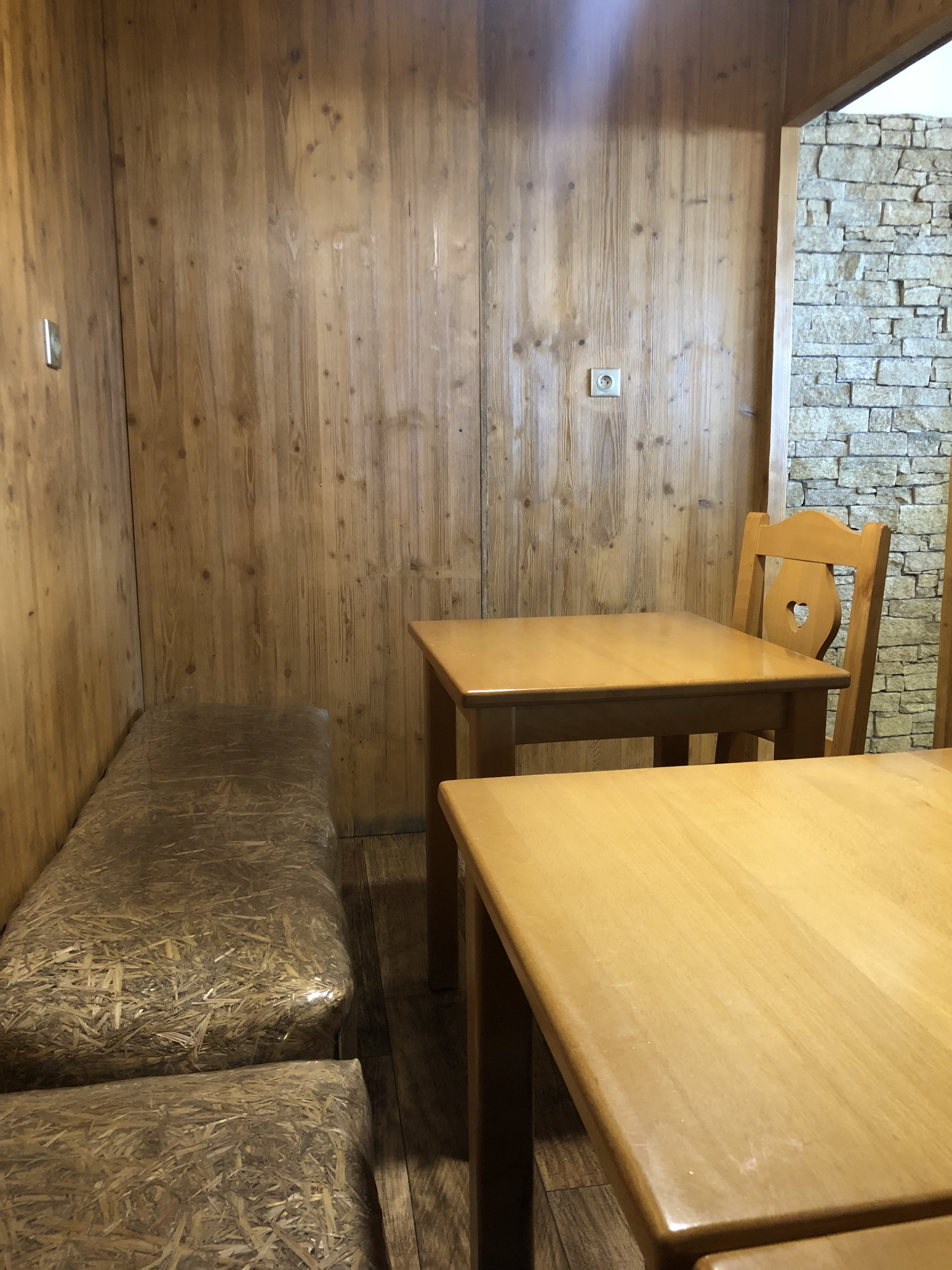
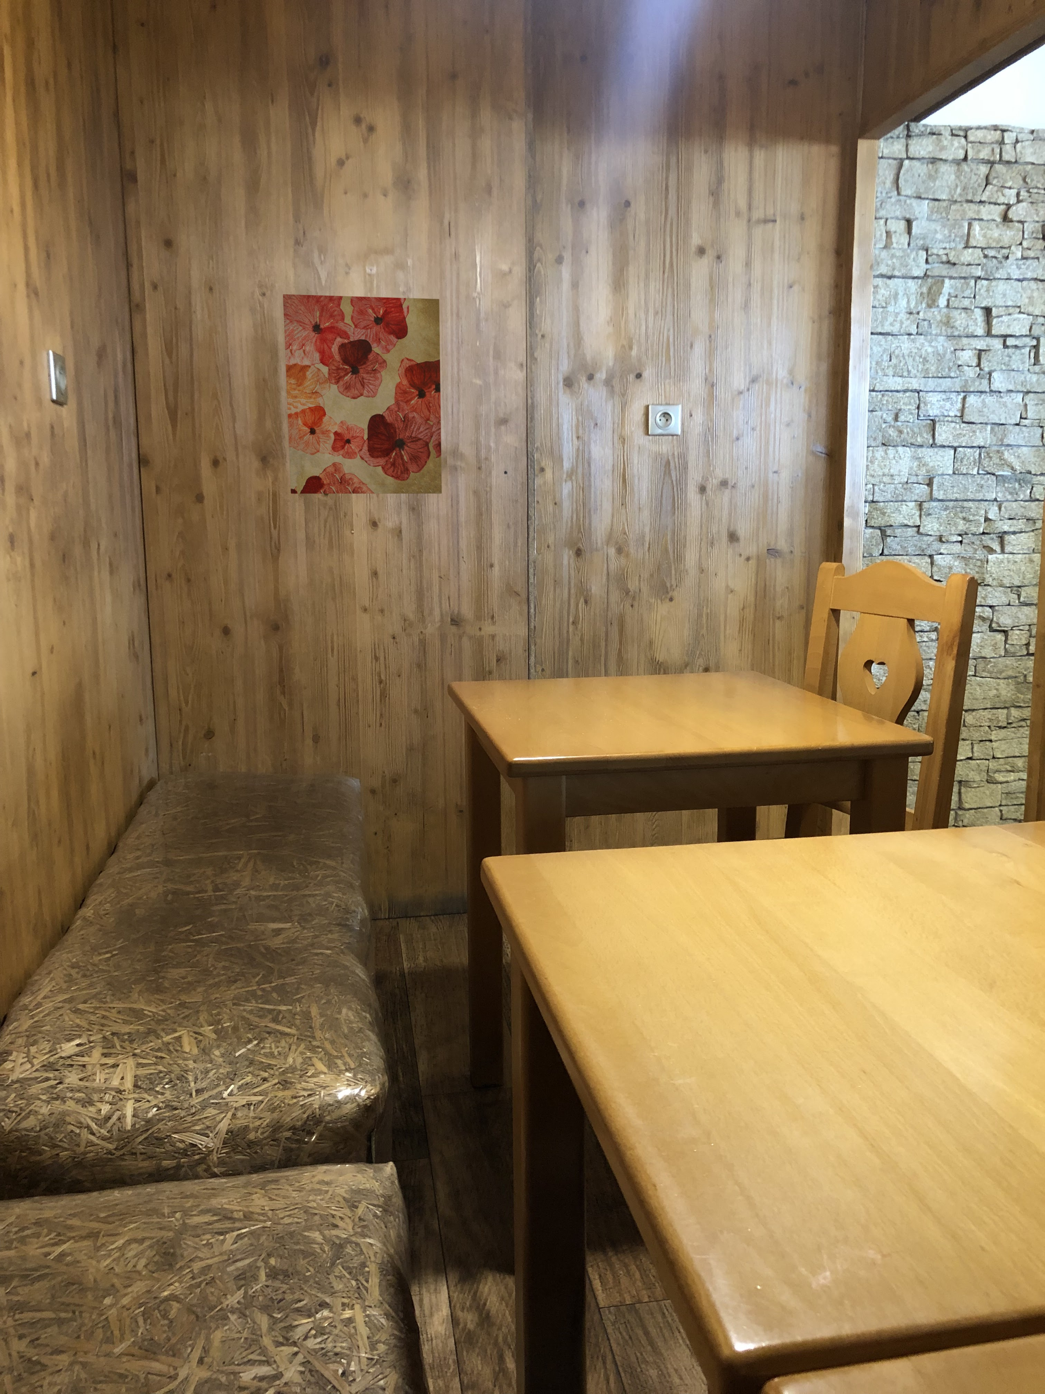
+ wall art [283,294,442,494]
